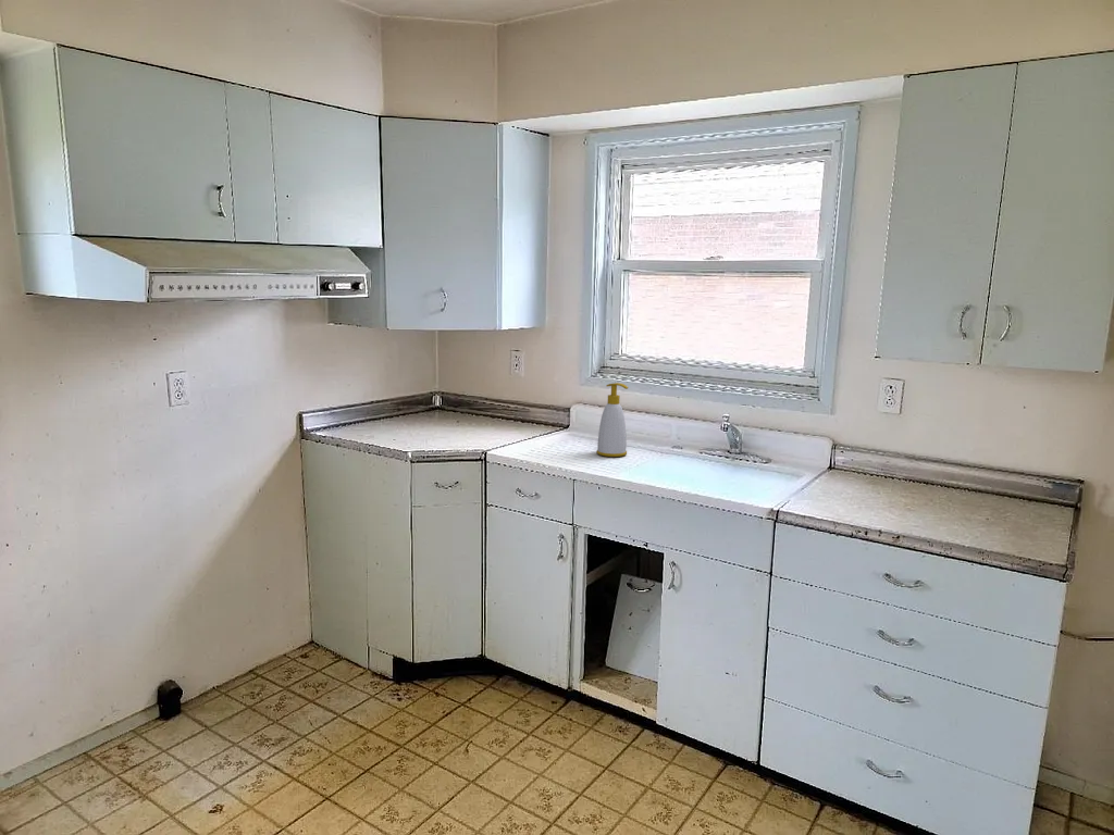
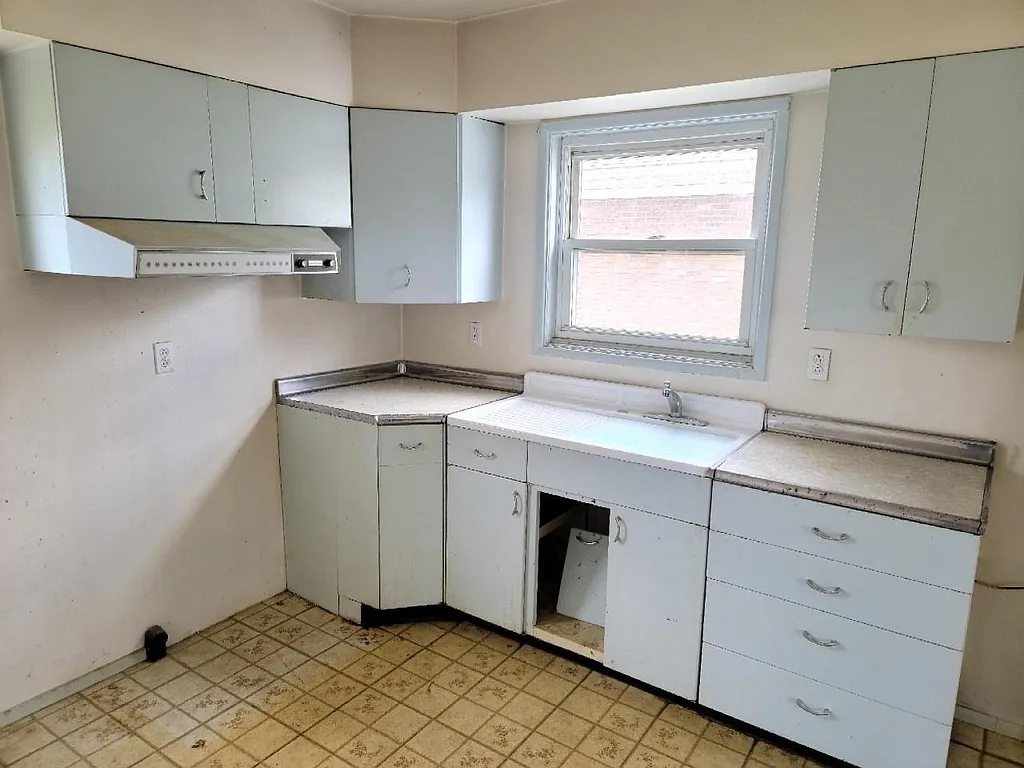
- soap bottle [595,382,629,458]
